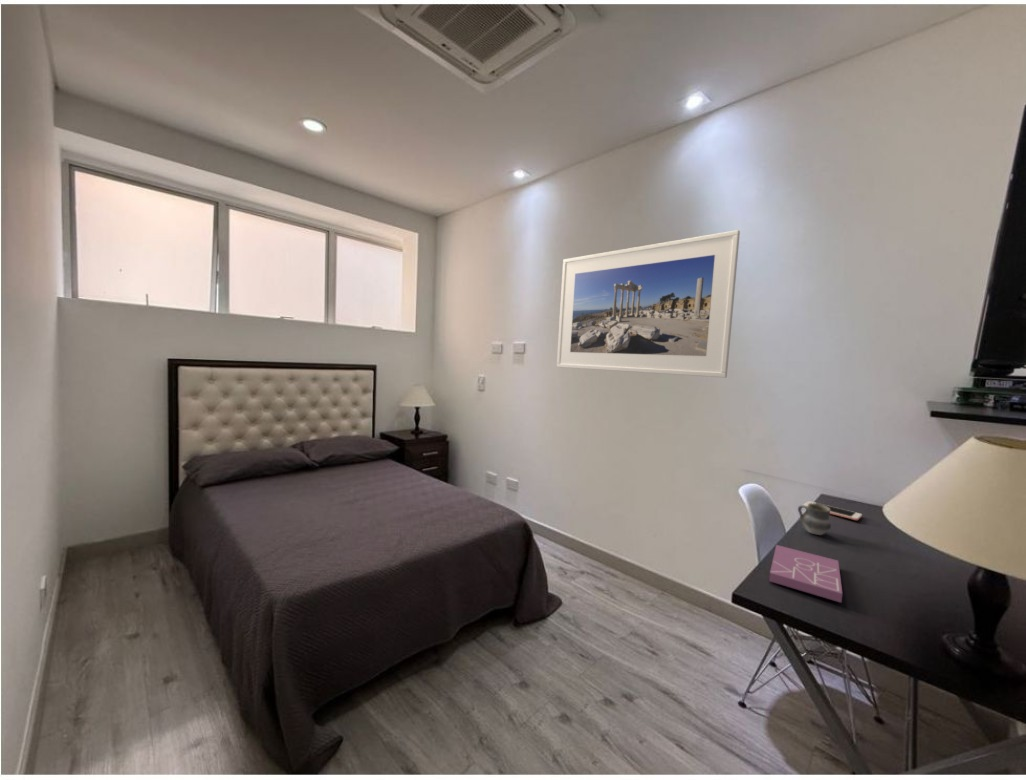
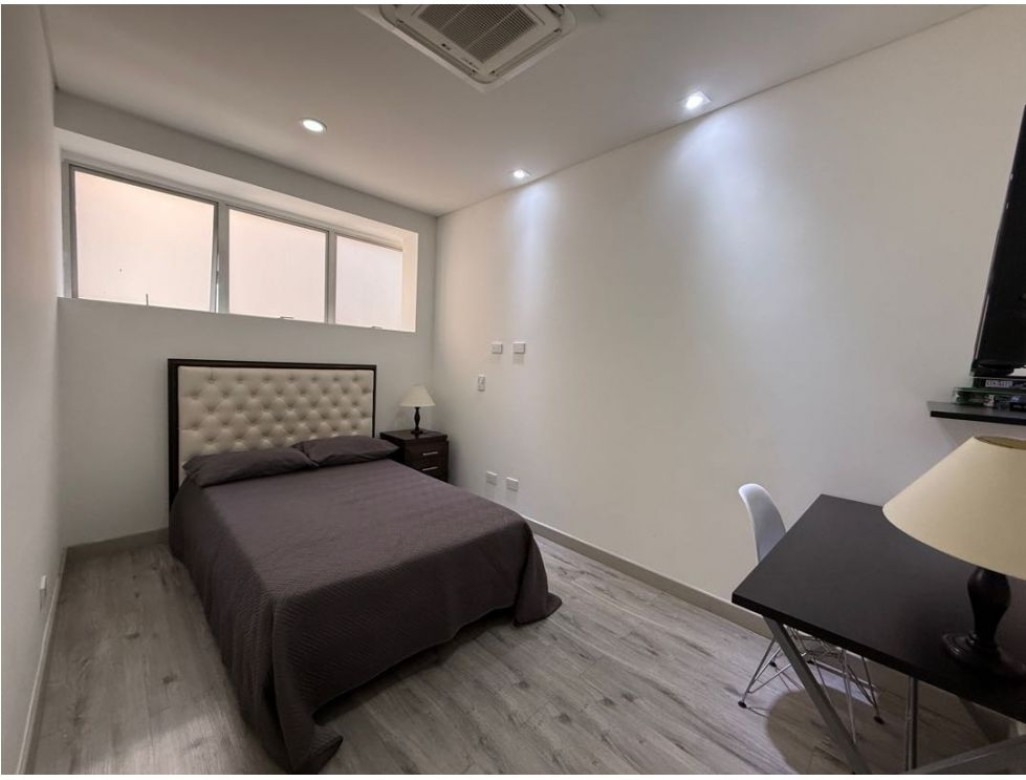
- cell phone [802,500,863,521]
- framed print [556,229,741,379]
- book [768,544,843,603]
- cup [797,503,832,536]
